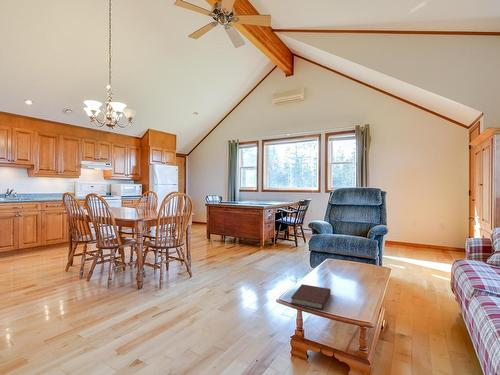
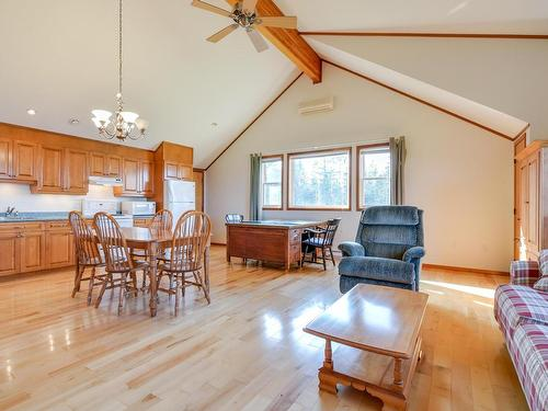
- notebook [290,283,332,310]
